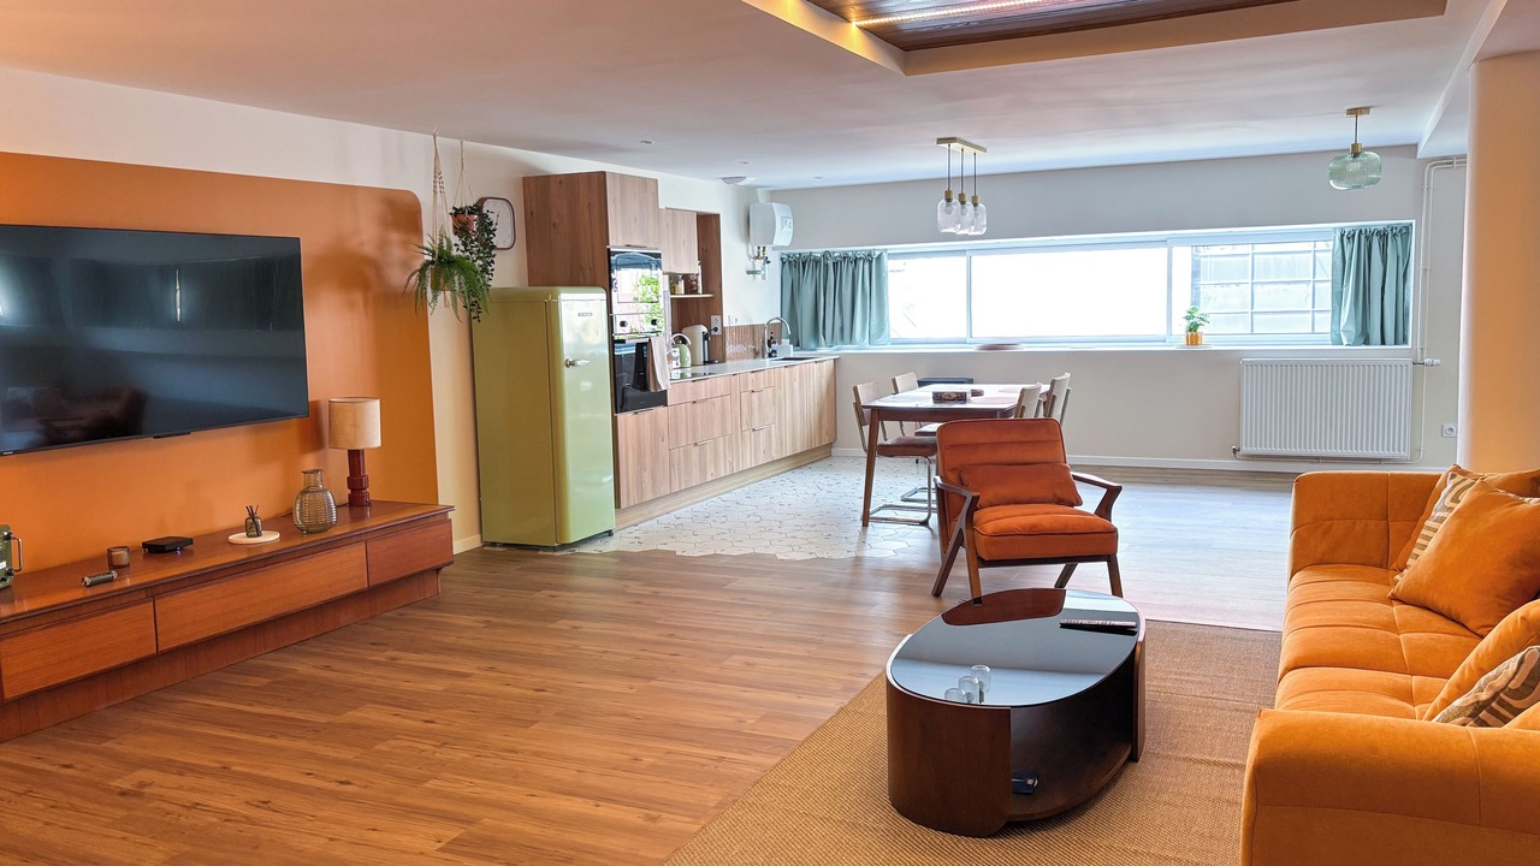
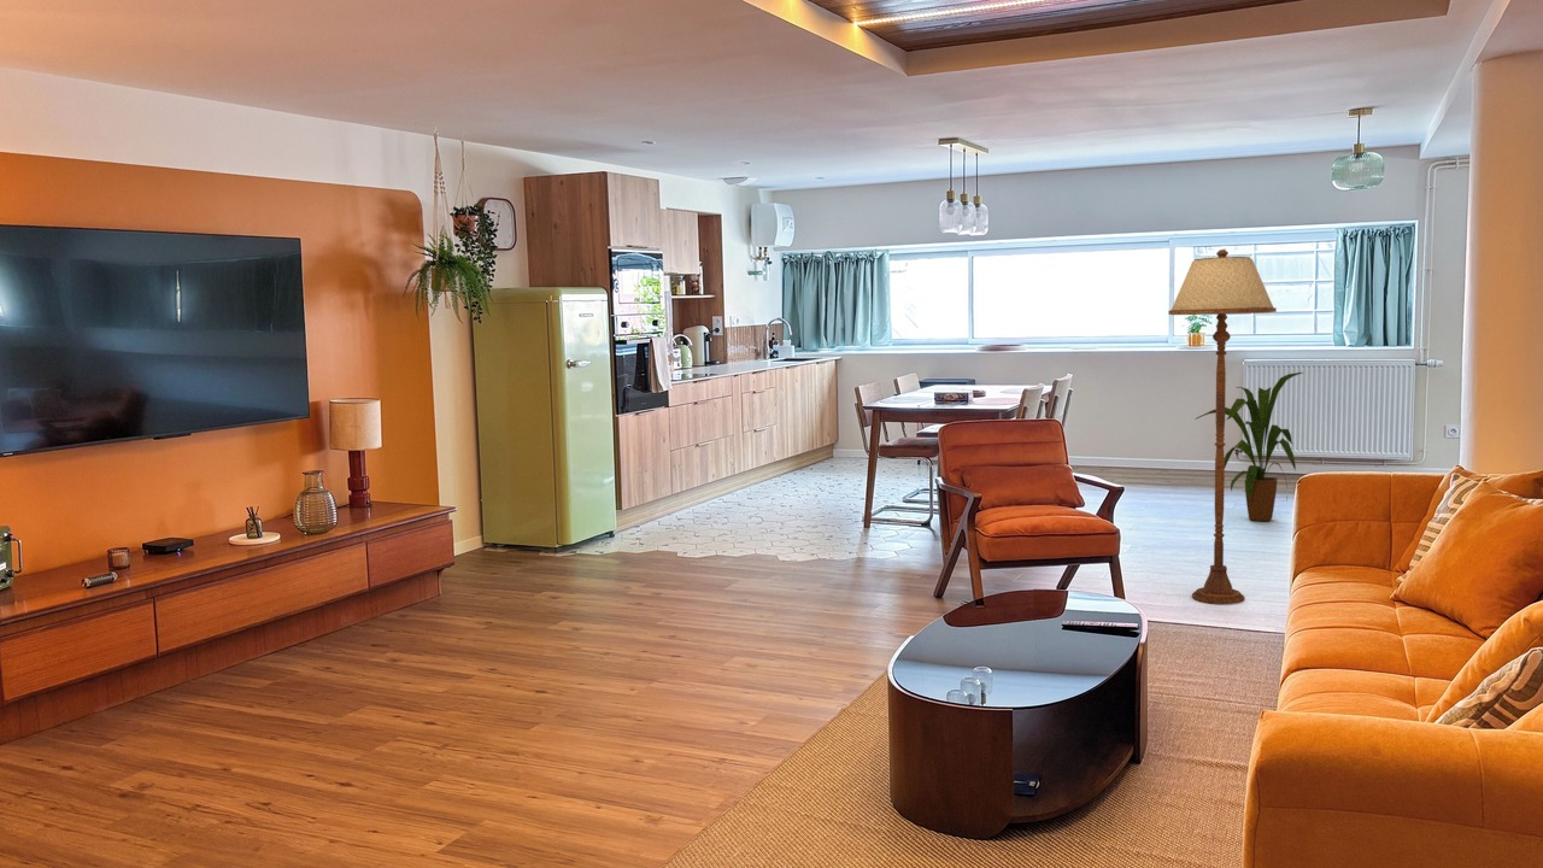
+ house plant [1195,371,1304,522]
+ floor lamp [1167,248,1278,605]
